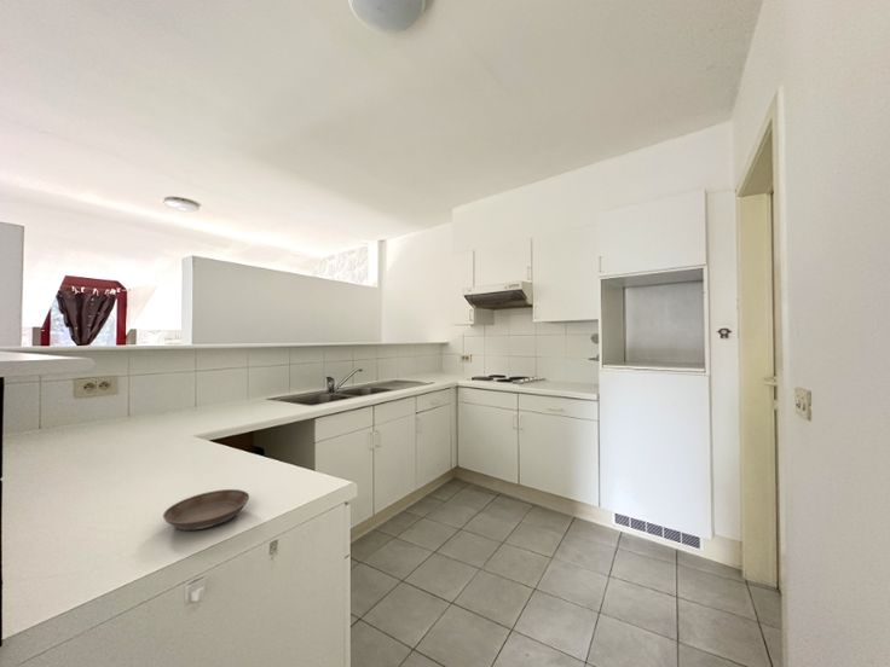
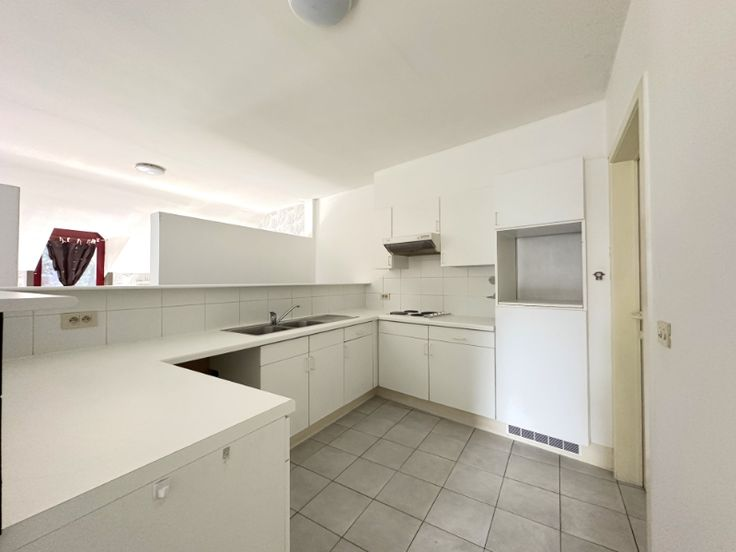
- saucer [162,488,250,532]
